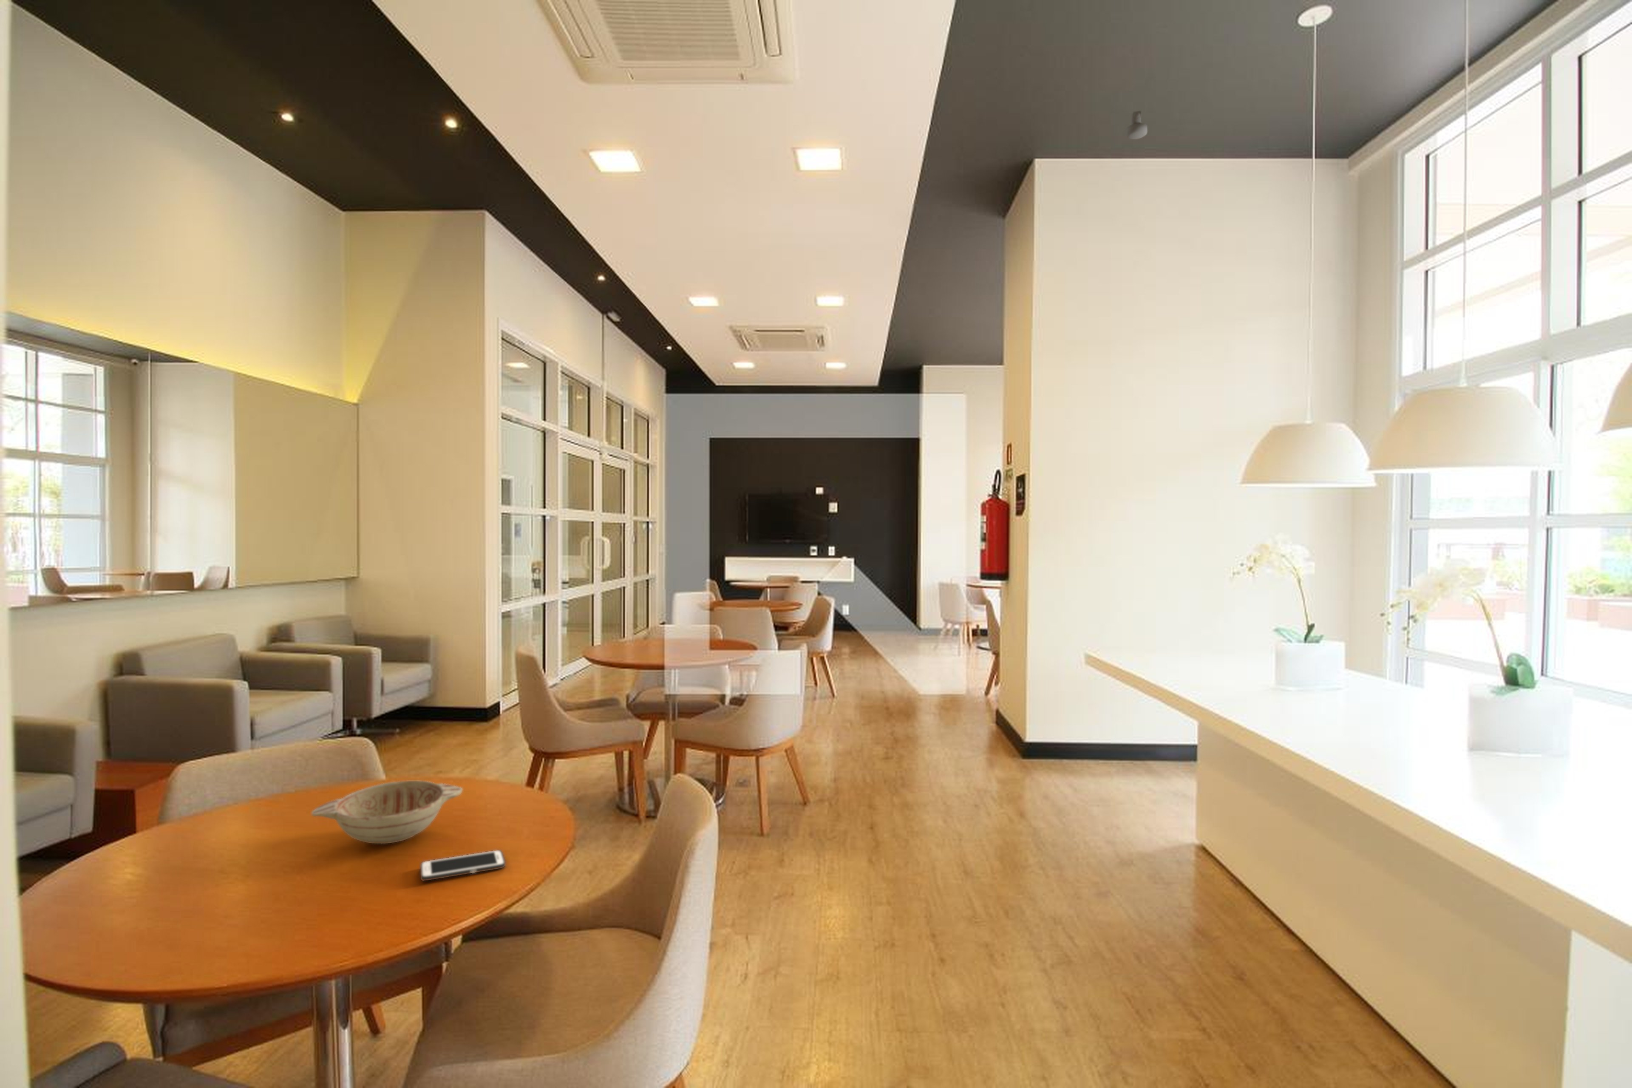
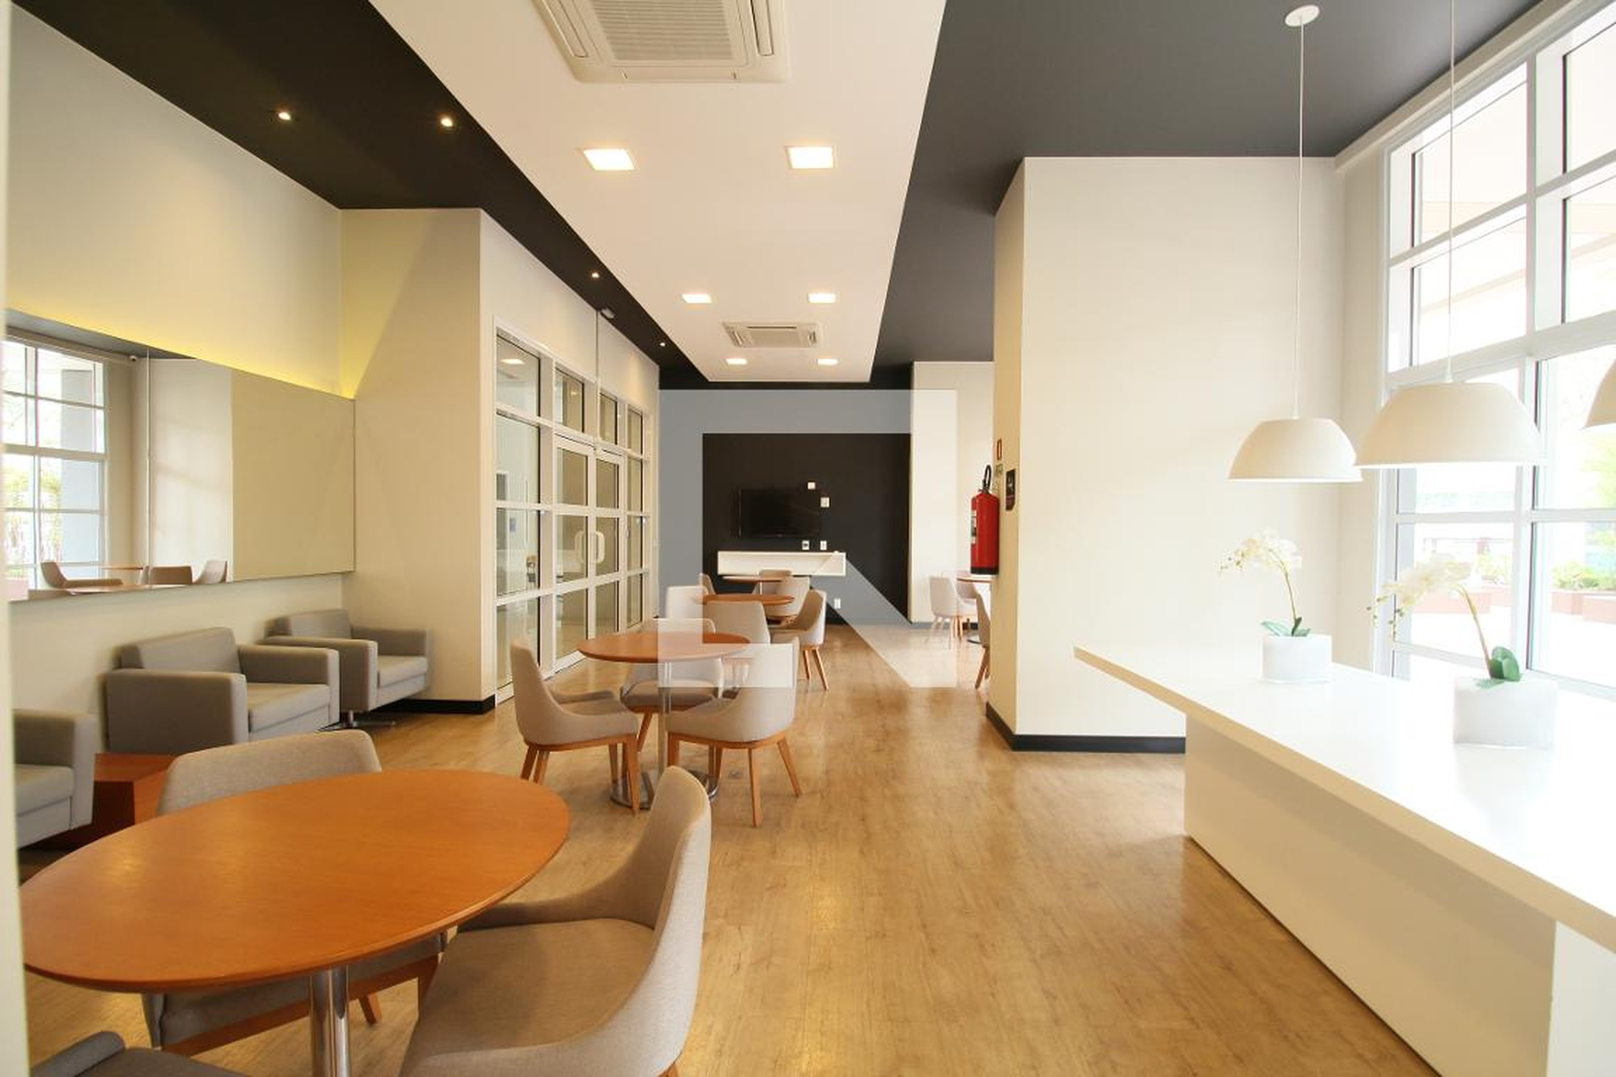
- cell phone [420,850,505,882]
- security camera [1126,110,1148,140]
- decorative bowl [311,781,463,844]
